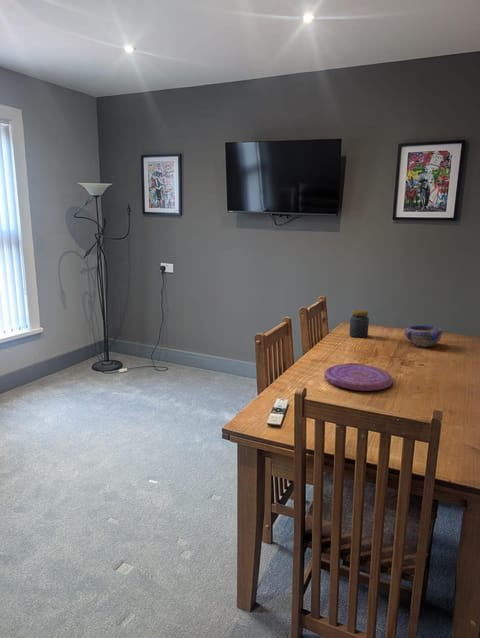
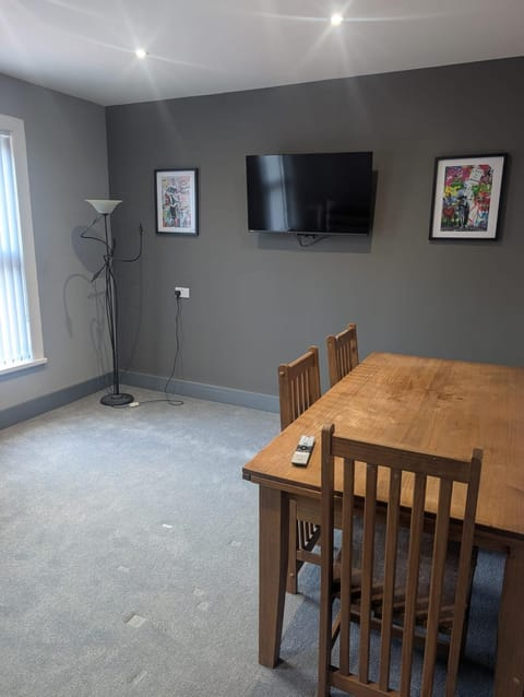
- plate [323,362,394,392]
- jar [348,309,370,339]
- bowl [404,325,443,348]
